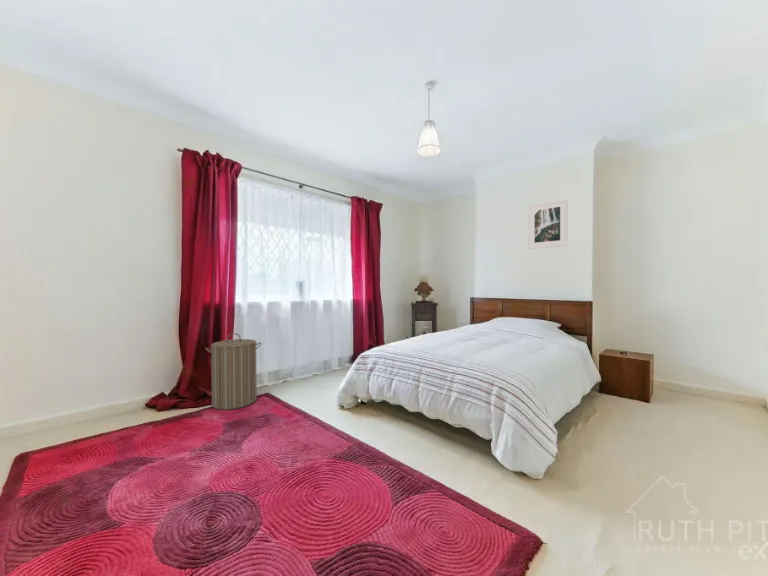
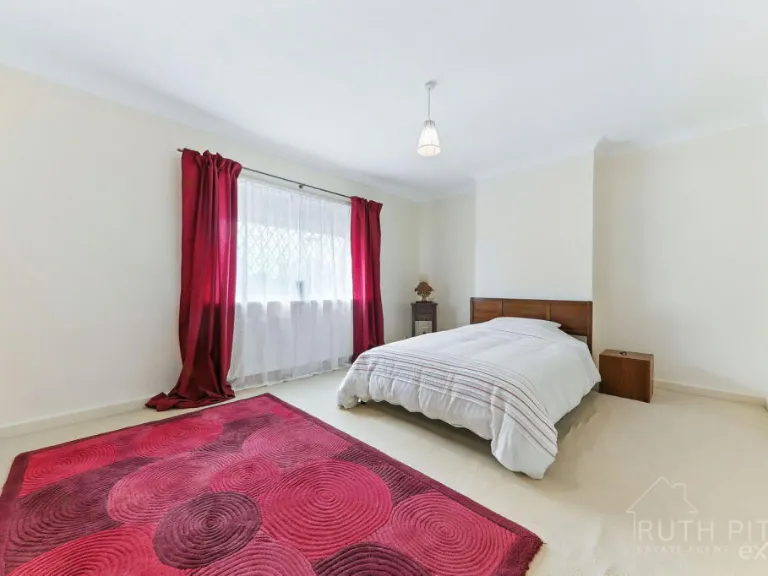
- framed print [527,198,569,250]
- laundry hamper [204,332,262,411]
